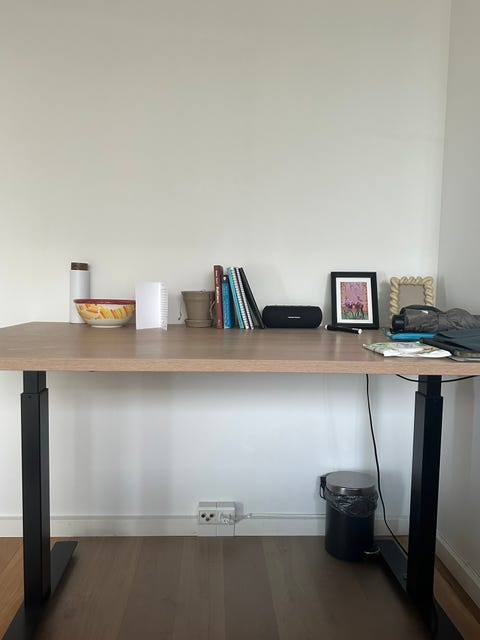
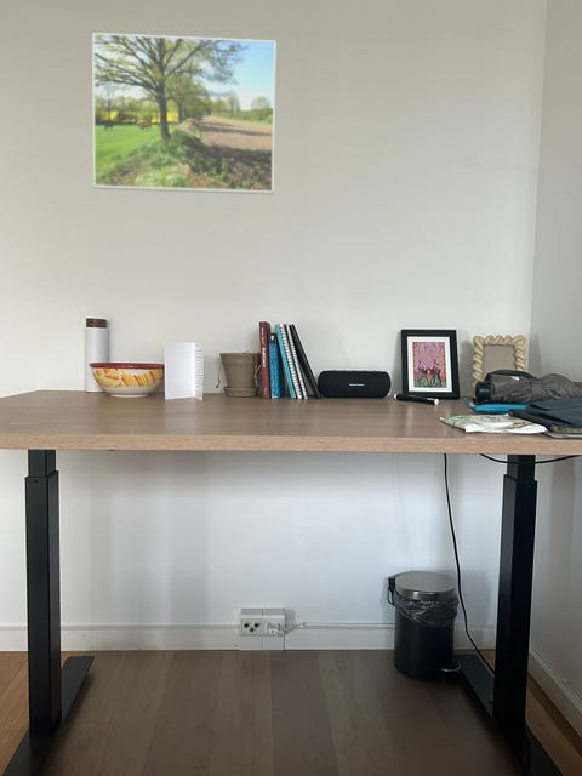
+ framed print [91,32,278,195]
